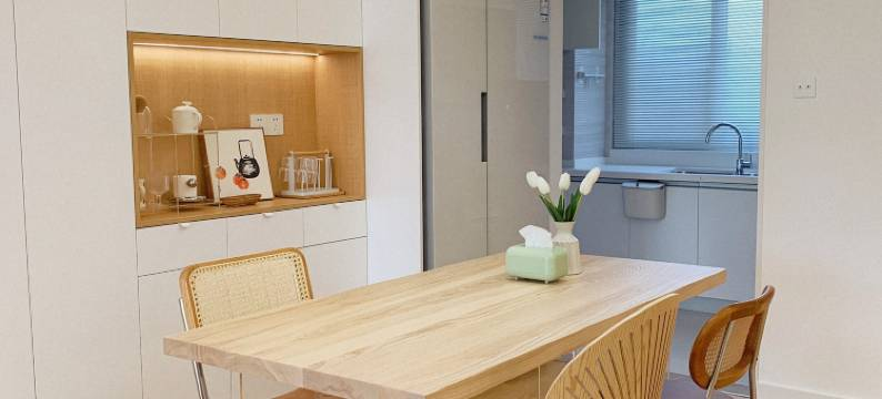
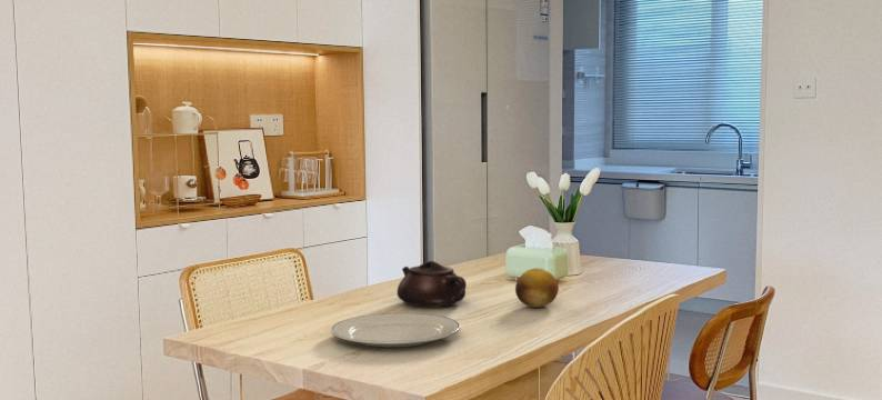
+ fruit [514,267,560,309]
+ teapot [395,260,468,308]
+ chinaware [330,312,461,348]
